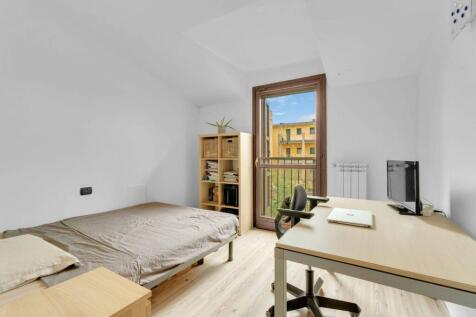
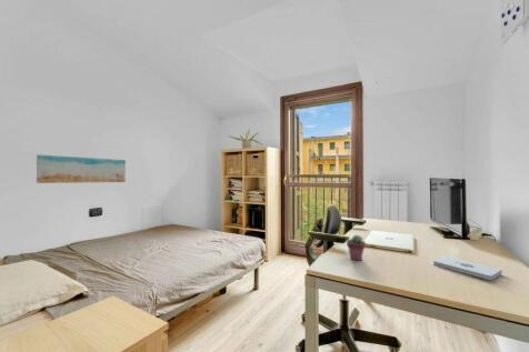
+ wall art [36,153,127,184]
+ potted succulent [346,234,367,261]
+ notepad [432,255,503,281]
